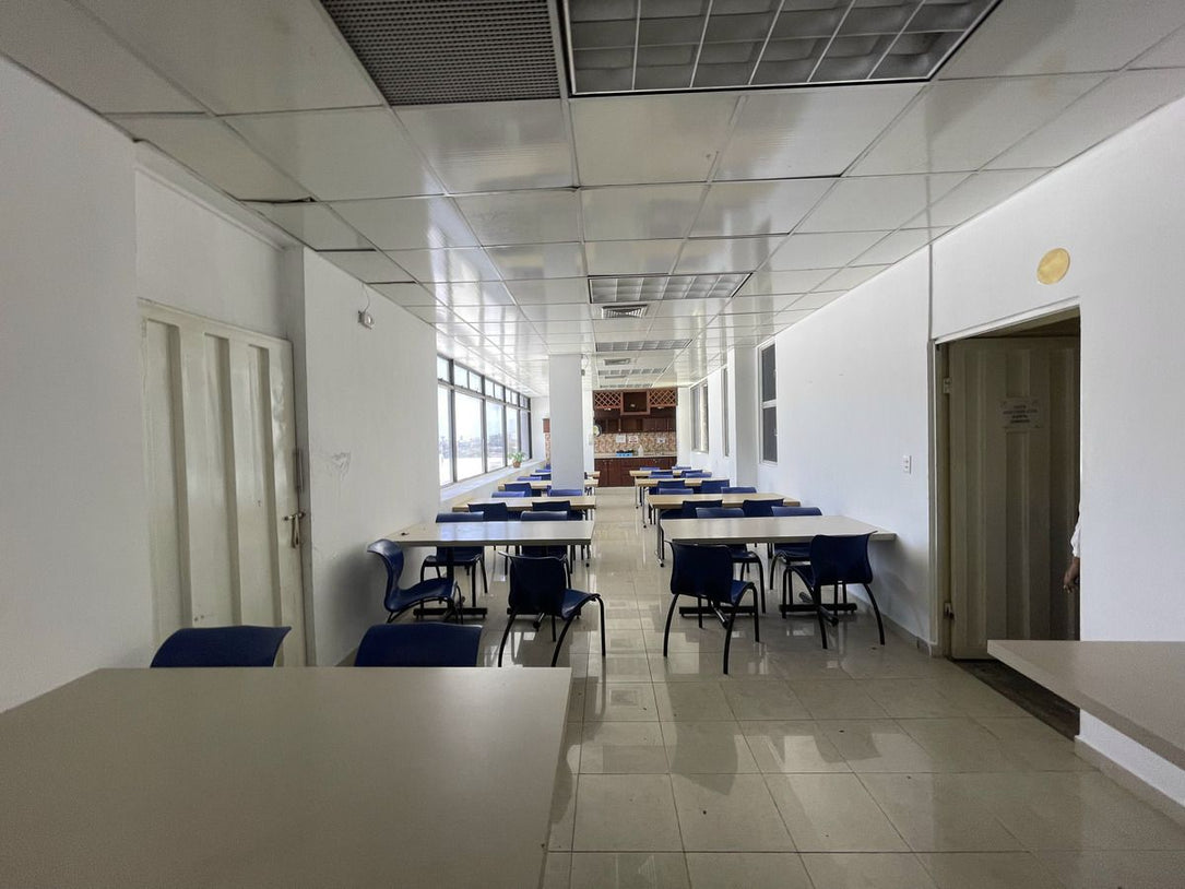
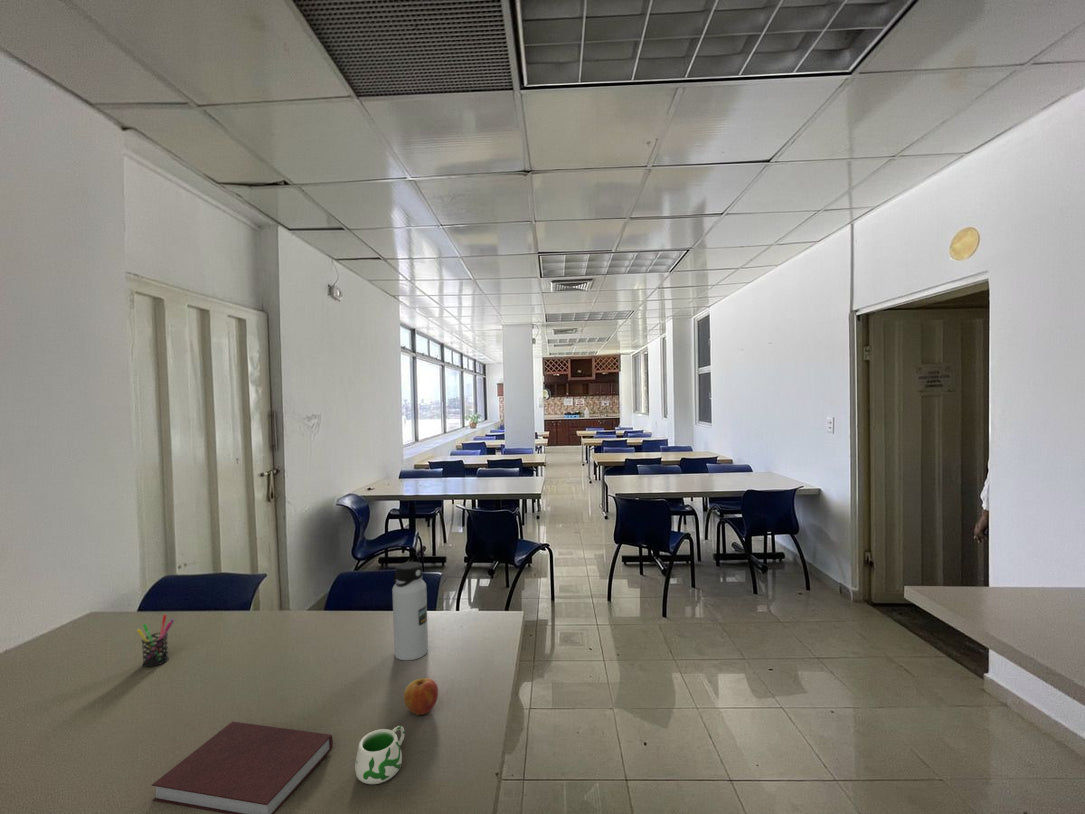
+ water bottle [391,561,429,661]
+ pen holder [136,614,175,668]
+ notebook [151,721,334,814]
+ apple [403,677,439,716]
+ mug [354,725,405,785]
